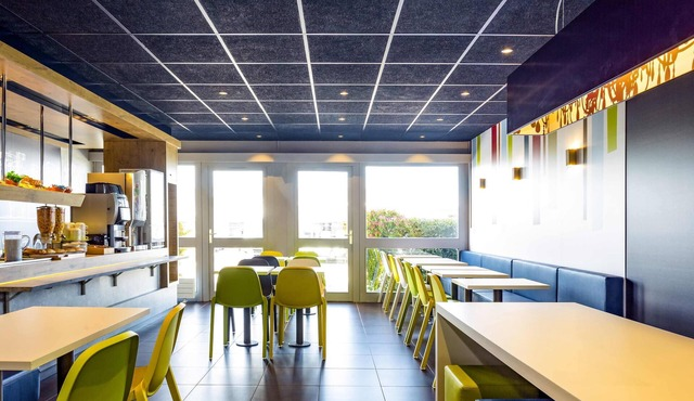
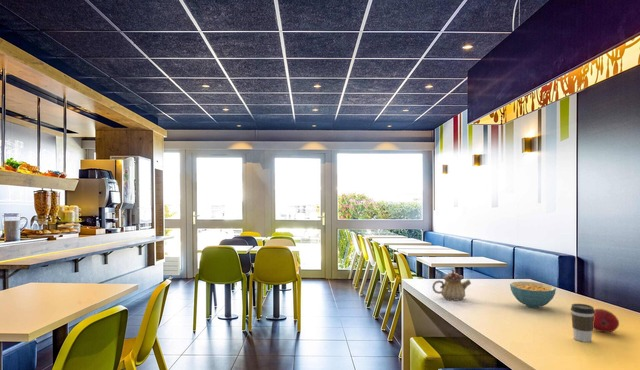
+ cereal bowl [509,281,557,309]
+ coffee cup [570,303,595,343]
+ fruit [593,308,620,333]
+ teapot [431,268,472,301]
